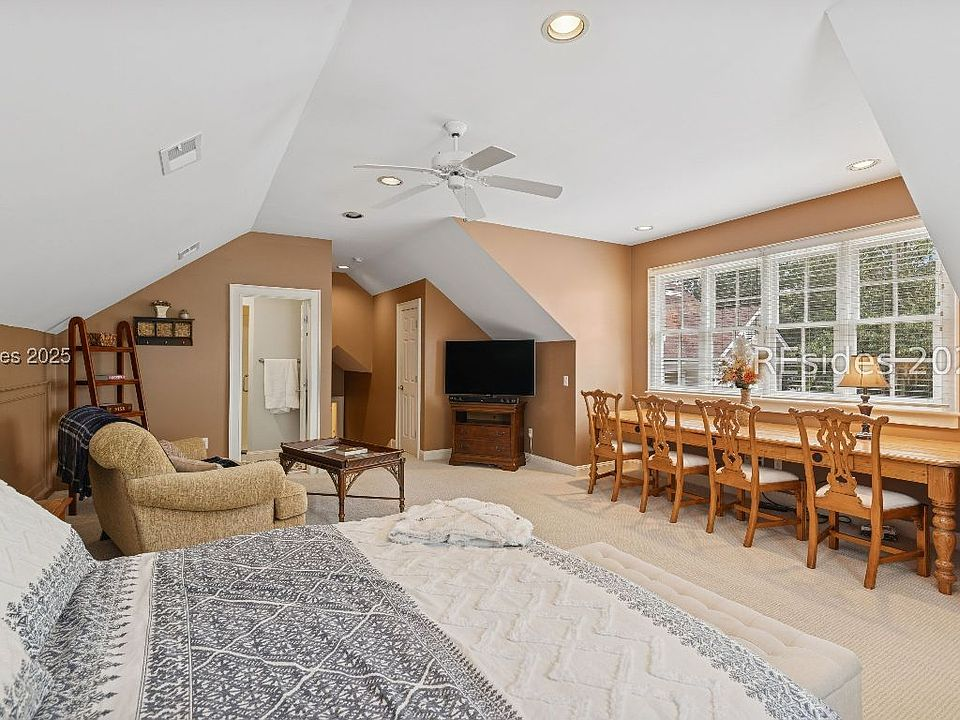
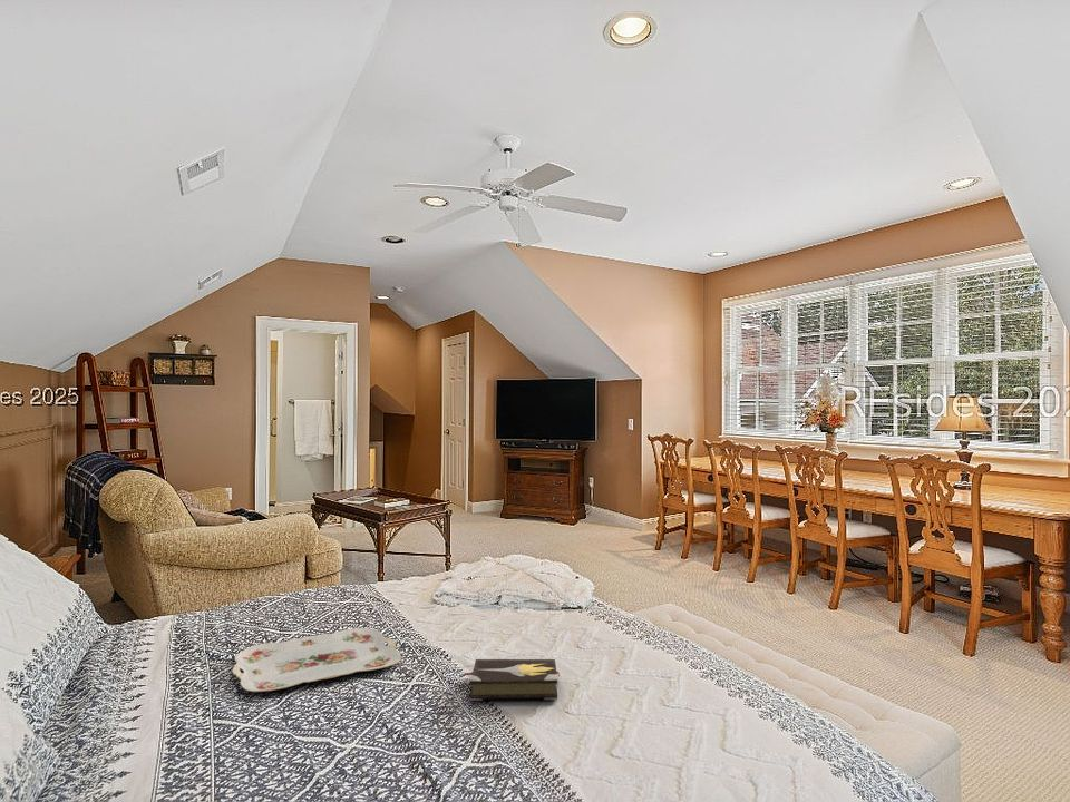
+ hardback book [461,658,561,702]
+ serving tray [231,627,402,693]
